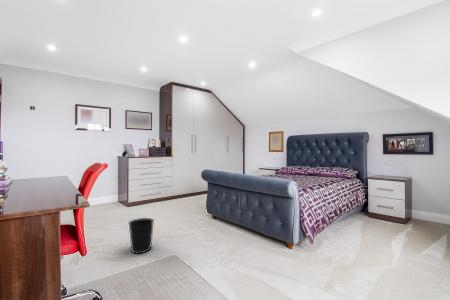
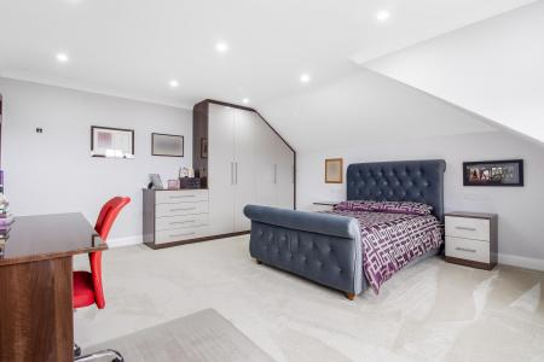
- wastebasket [127,217,155,255]
